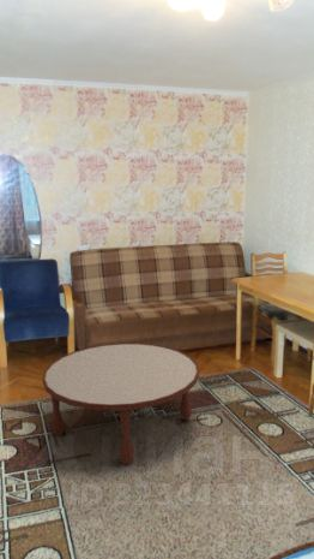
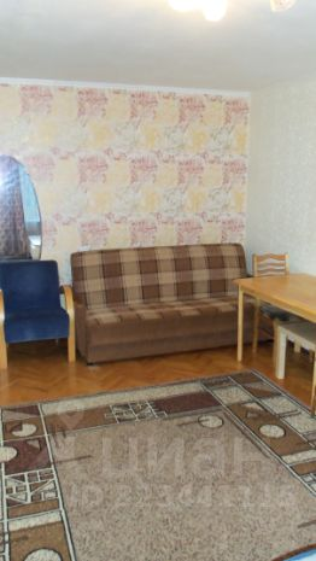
- coffee table [42,341,200,466]
